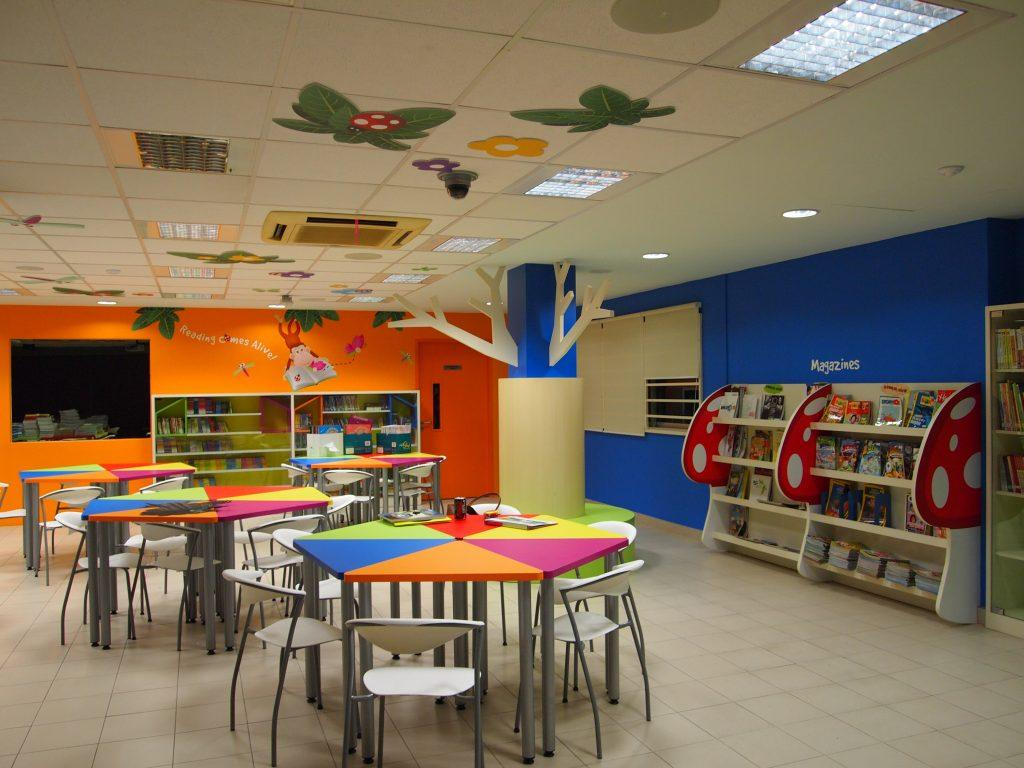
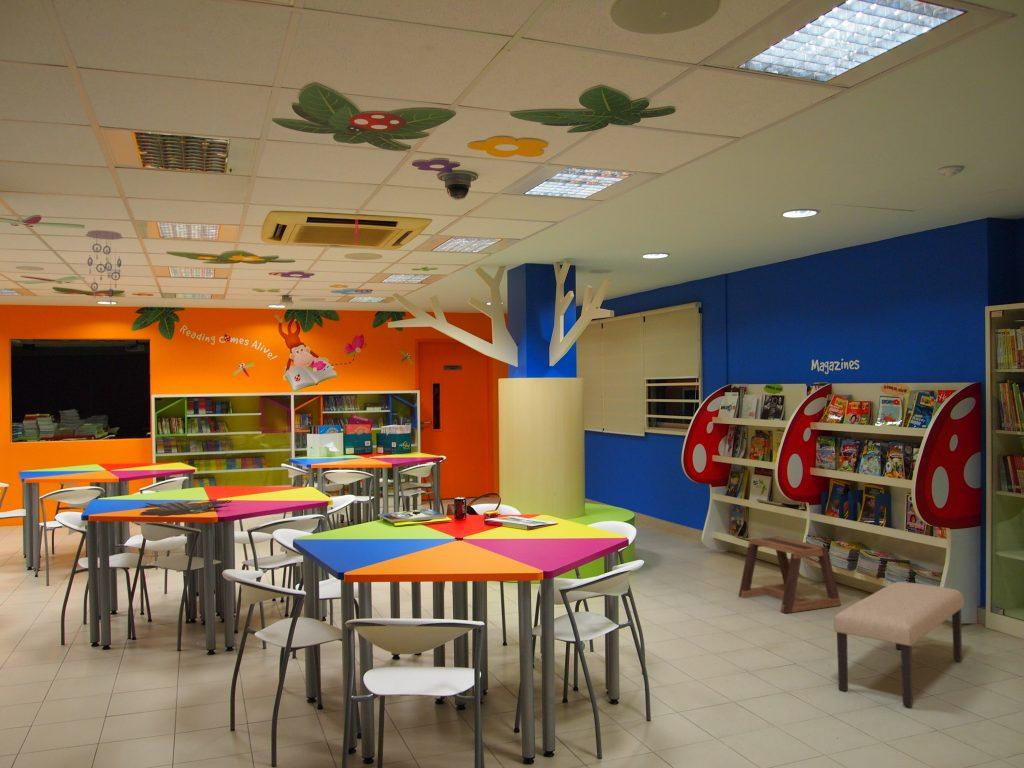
+ ceiling mobile [85,229,124,305]
+ bench [833,581,965,708]
+ stool [738,536,842,614]
